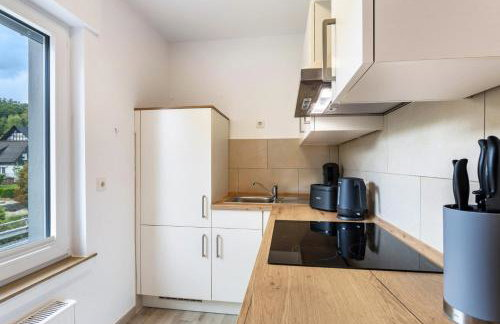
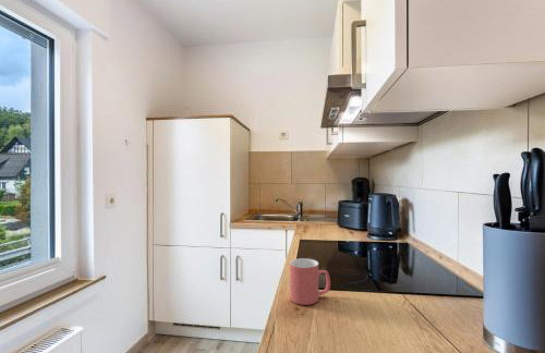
+ mug [289,257,331,306]
